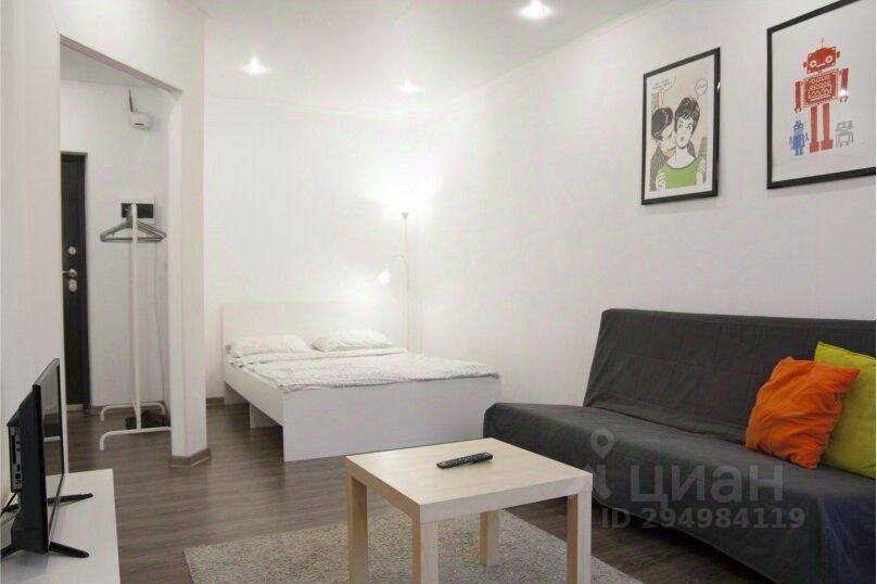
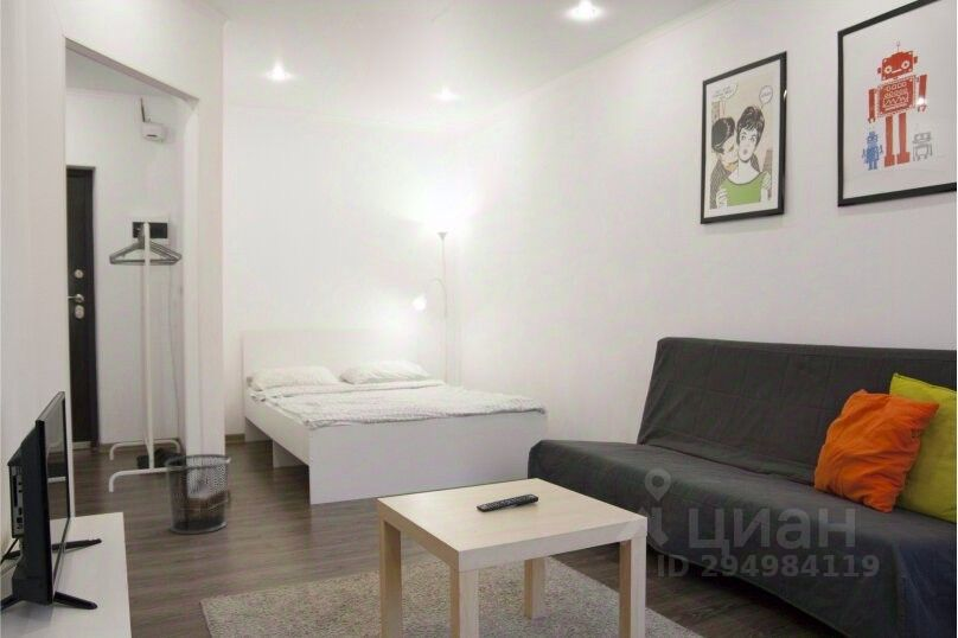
+ waste bin [164,453,232,535]
